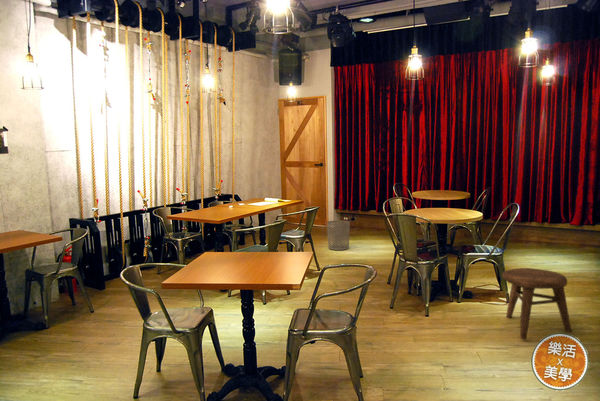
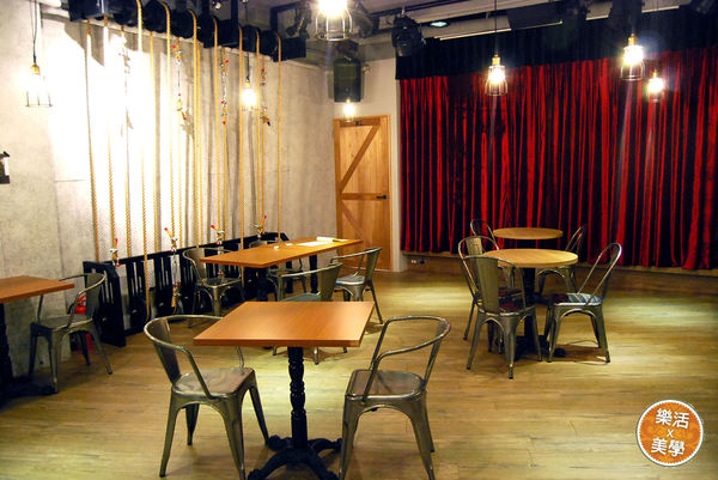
- waste bin [326,220,351,251]
- stool [501,267,572,340]
